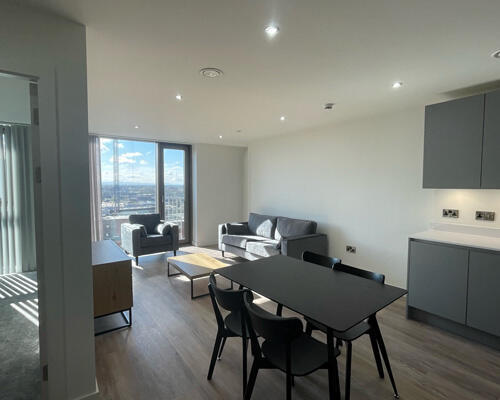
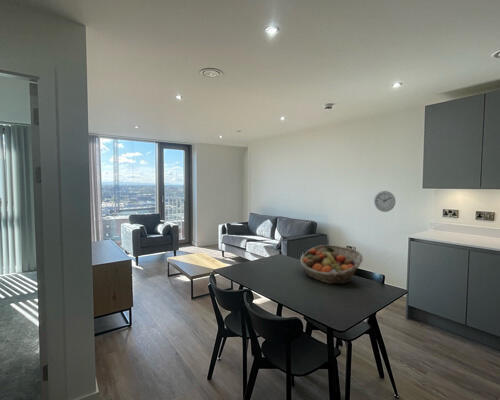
+ fruit basket [299,244,364,285]
+ wall clock [373,190,396,213]
